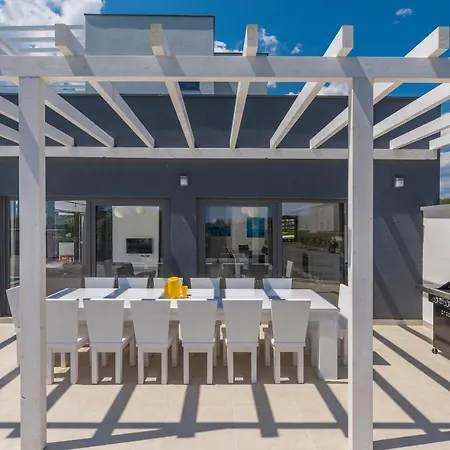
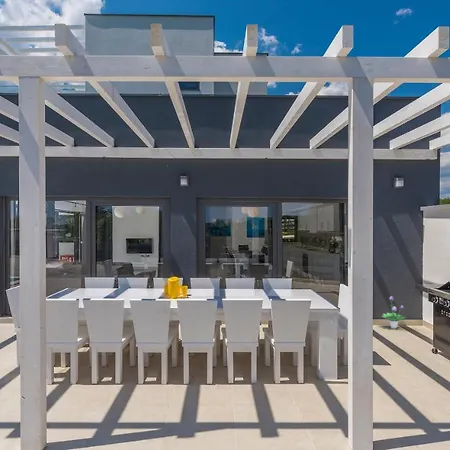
+ potted plant [382,295,406,330]
